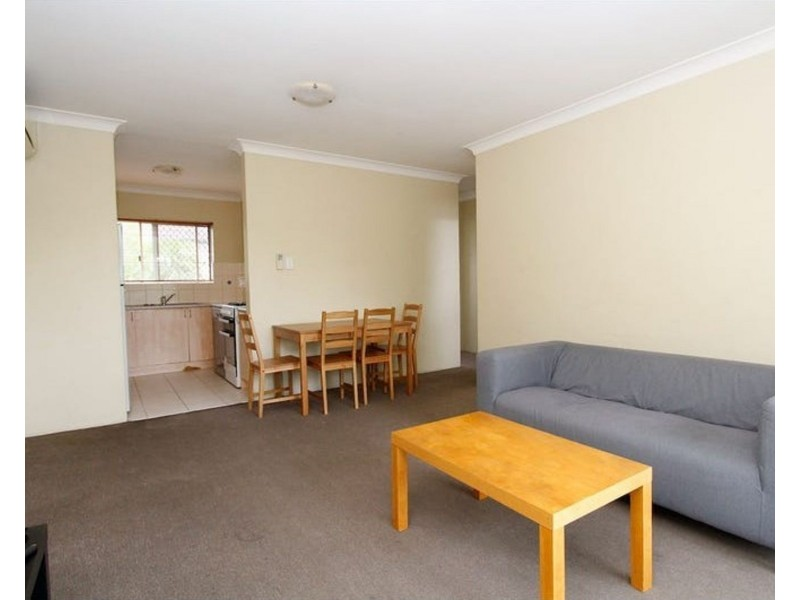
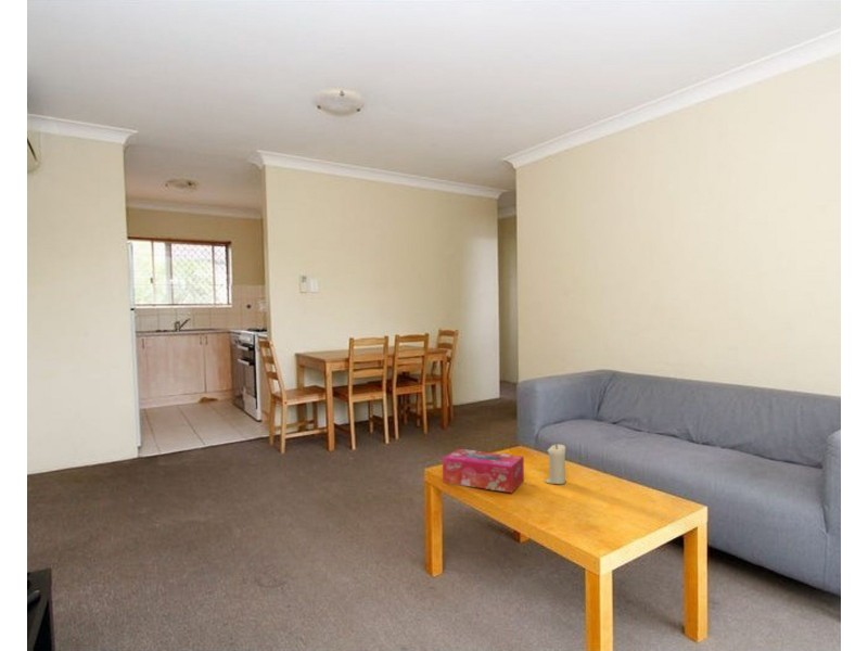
+ candle [544,444,566,485]
+ tissue box [442,448,525,494]
